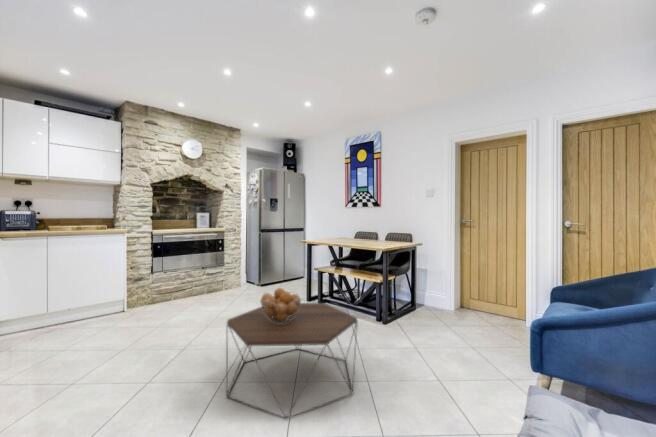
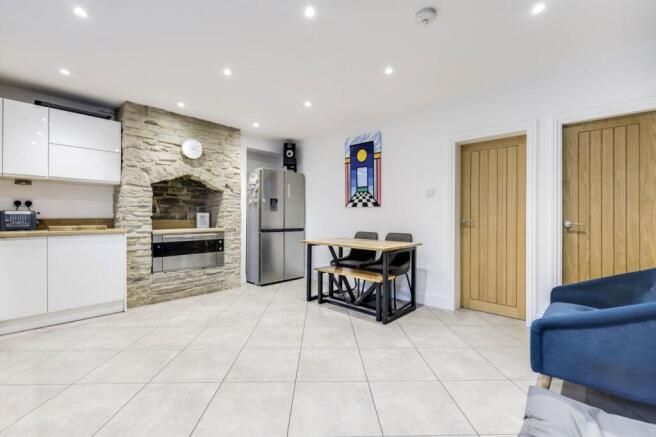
- fruit basket [259,287,302,323]
- coffee table [225,302,359,420]
